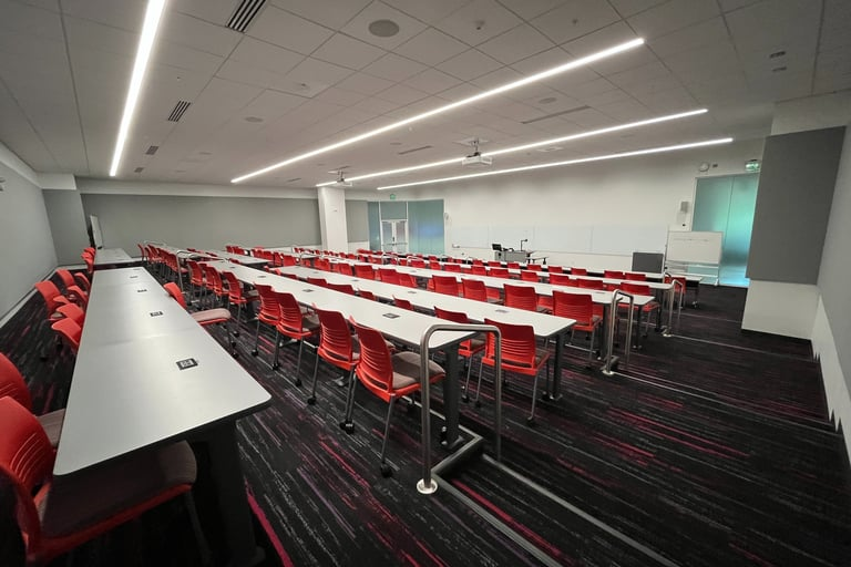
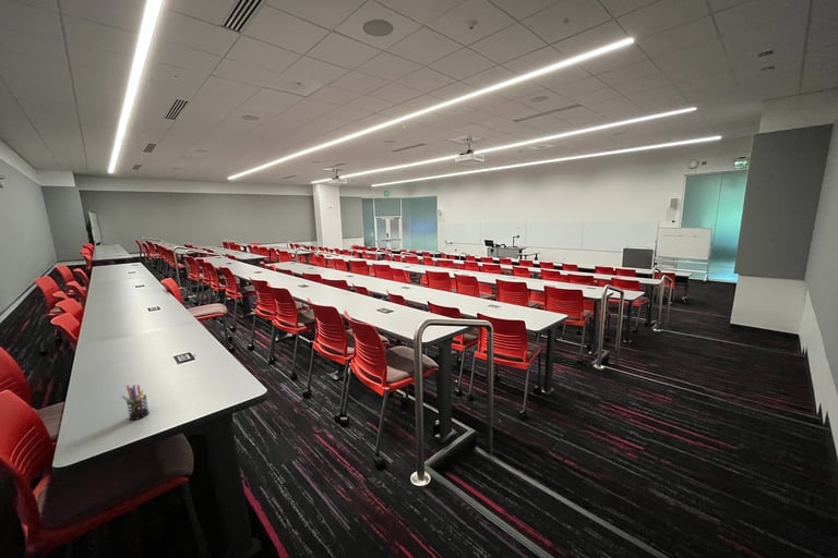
+ pen holder [121,384,151,421]
